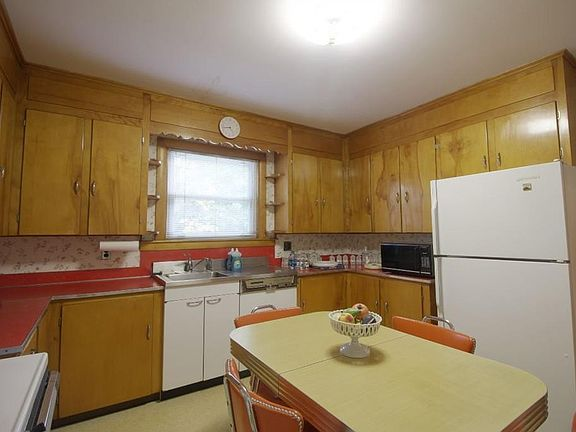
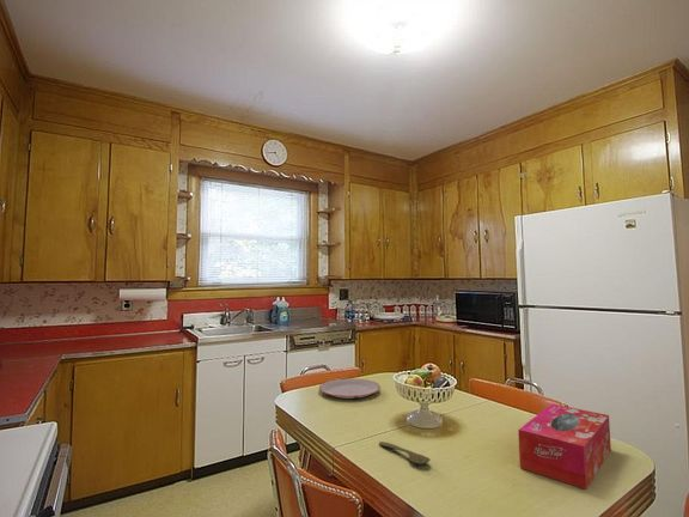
+ spoon [378,440,432,466]
+ tissue box [517,403,612,491]
+ plate [318,377,382,400]
